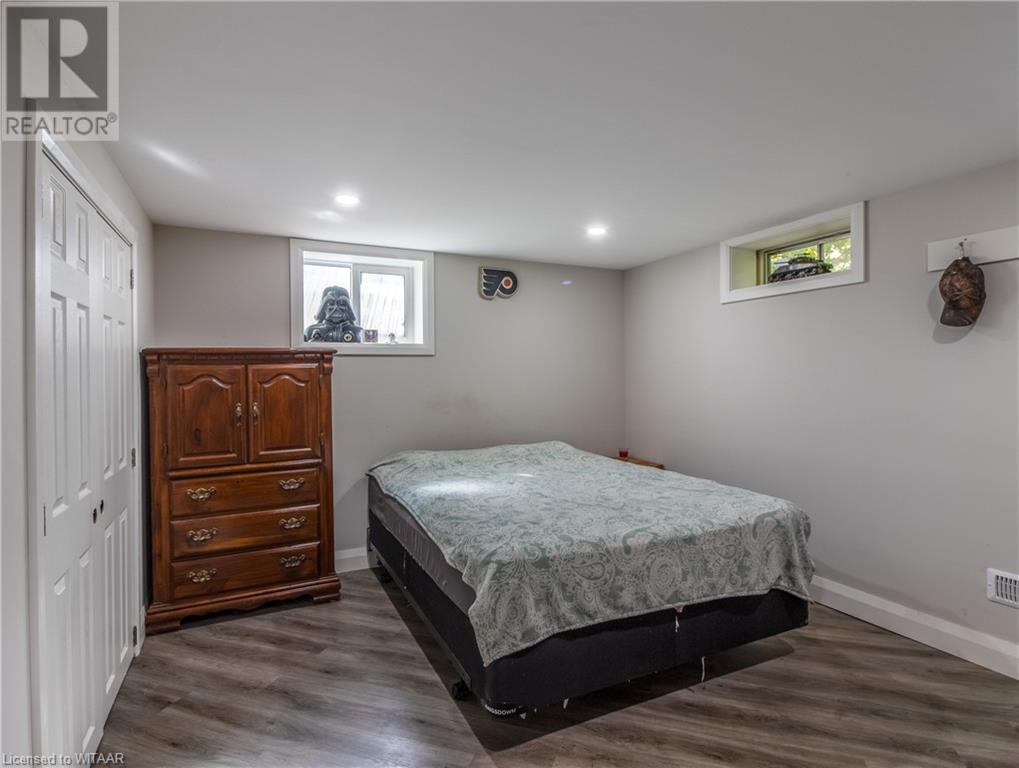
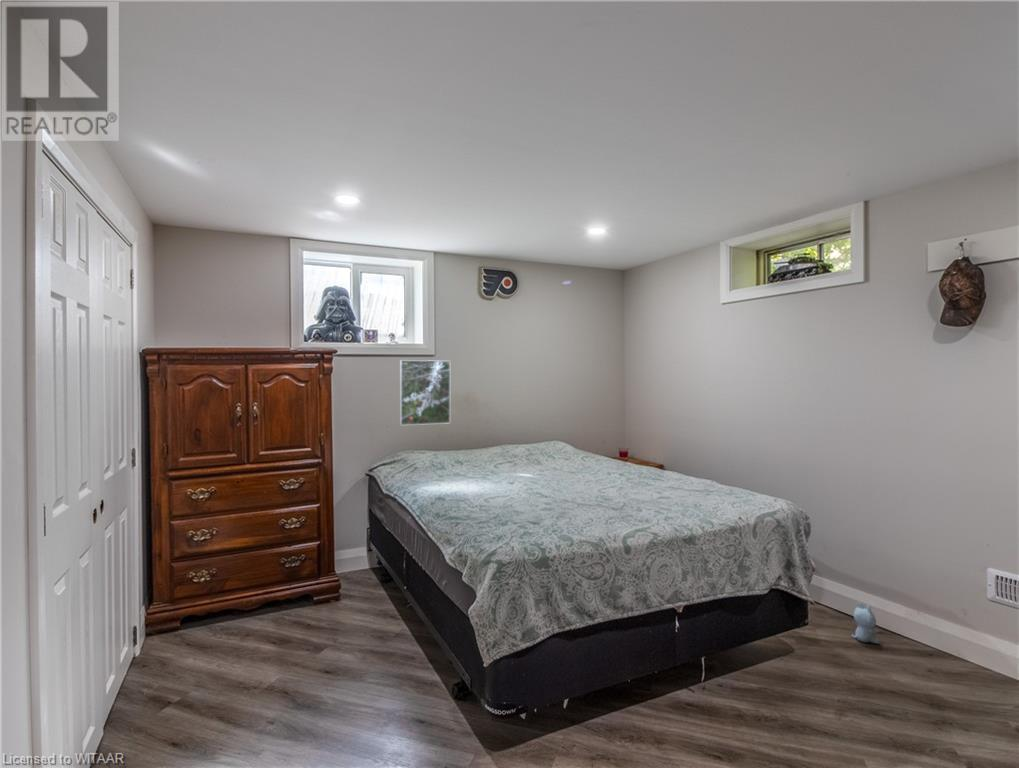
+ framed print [399,359,451,426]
+ plush toy [850,601,881,645]
